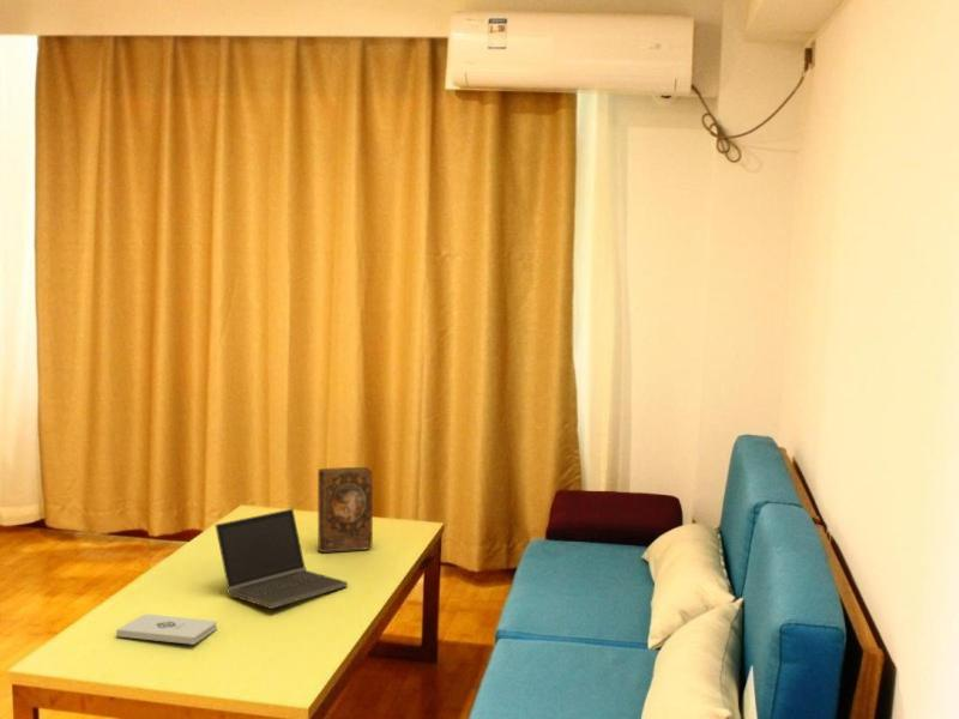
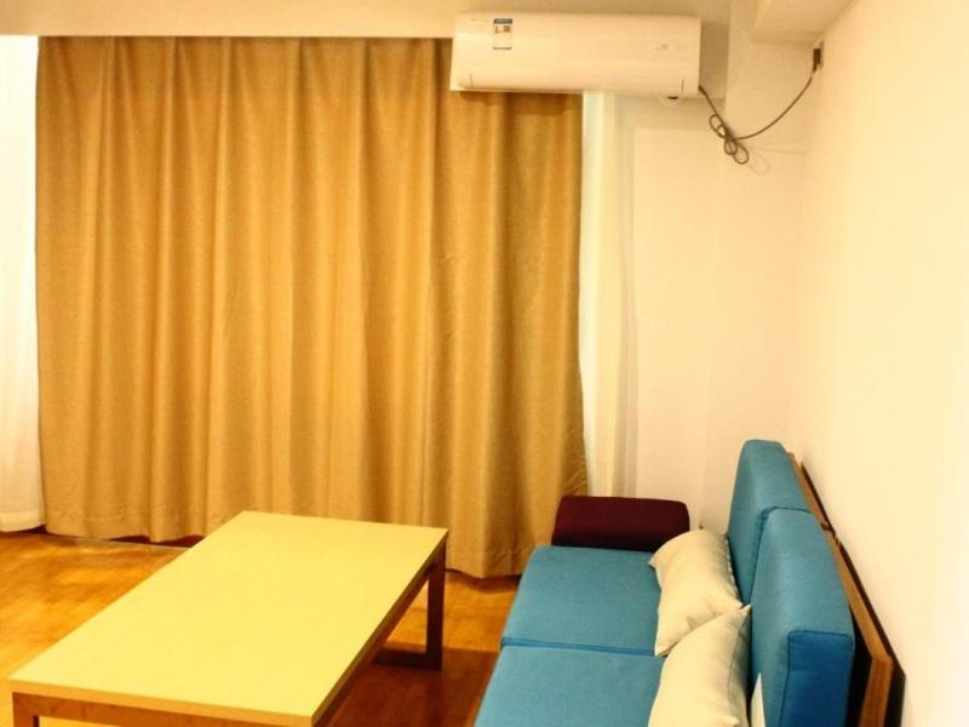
- laptop computer [215,508,349,610]
- book [316,466,374,554]
- notepad [115,614,218,646]
